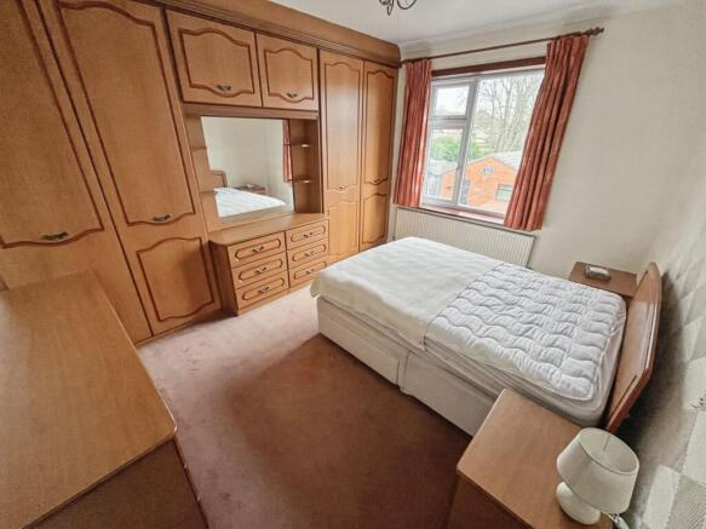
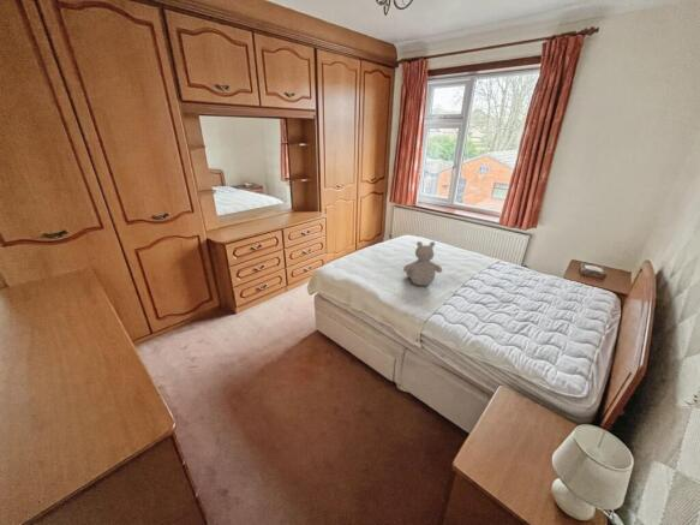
+ teddy bear [402,240,443,287]
